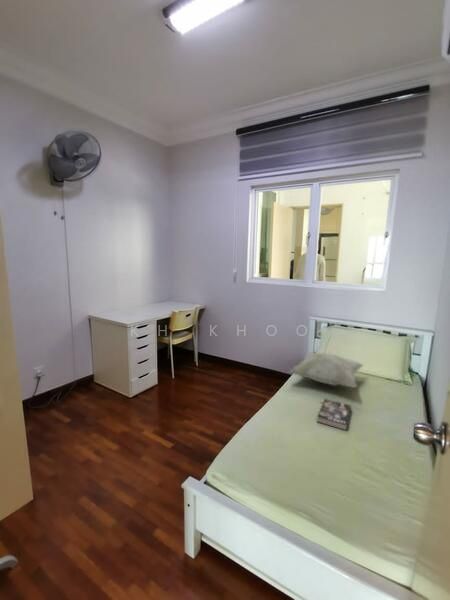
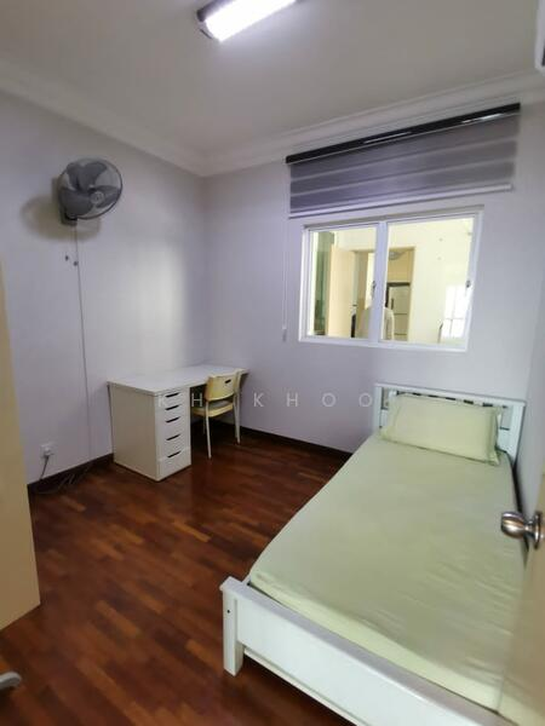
- decorative pillow [288,351,365,389]
- book [316,398,352,431]
